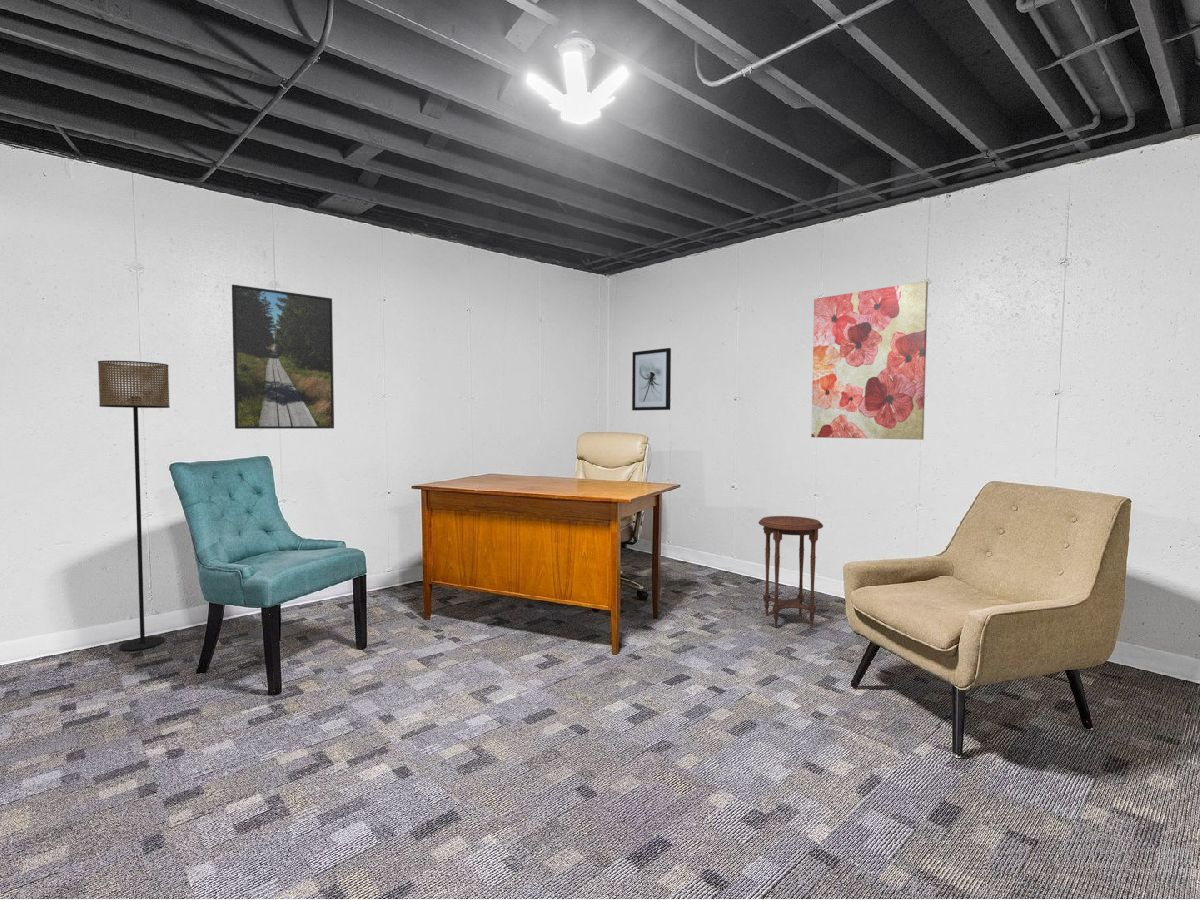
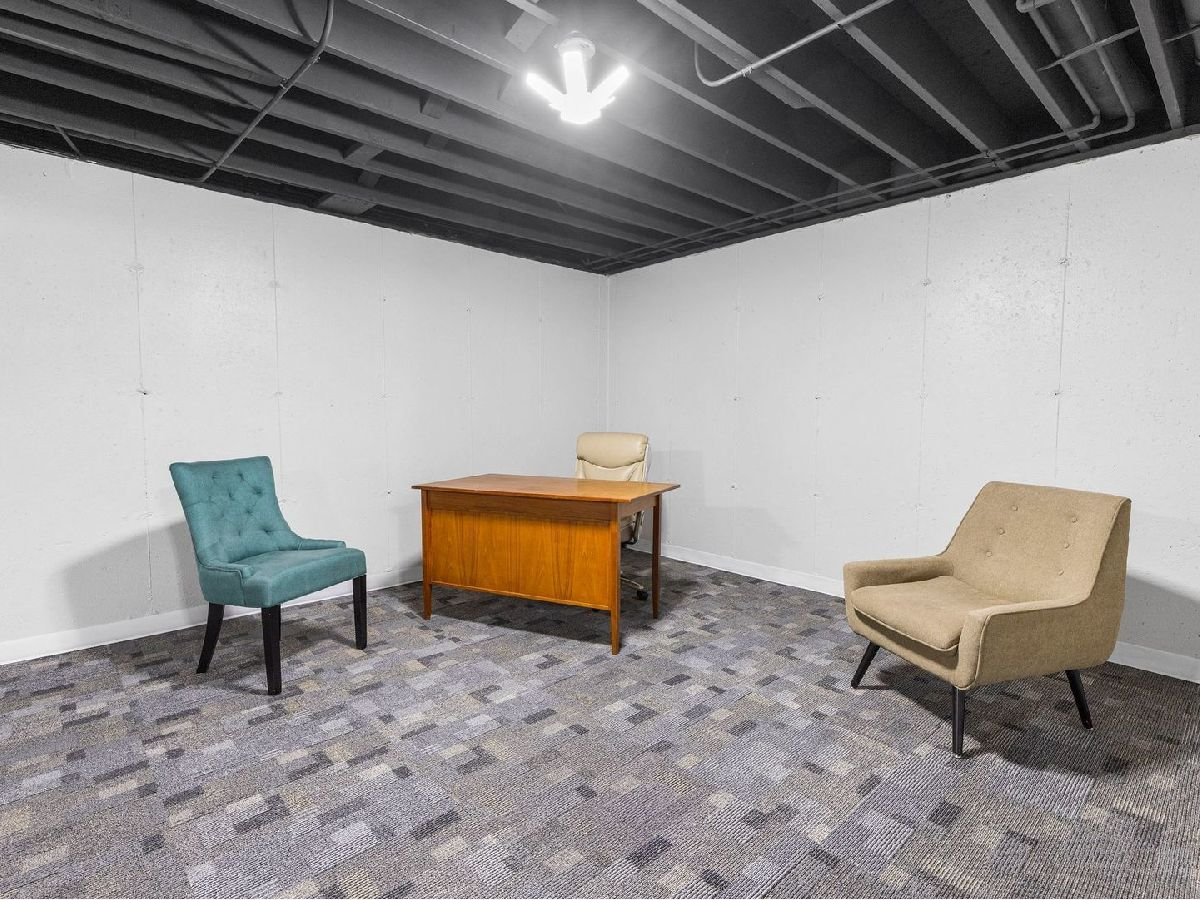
- side table [758,515,824,629]
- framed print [231,284,335,430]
- wall art [631,347,672,412]
- wall art [810,280,929,441]
- floor lamp [97,360,171,652]
